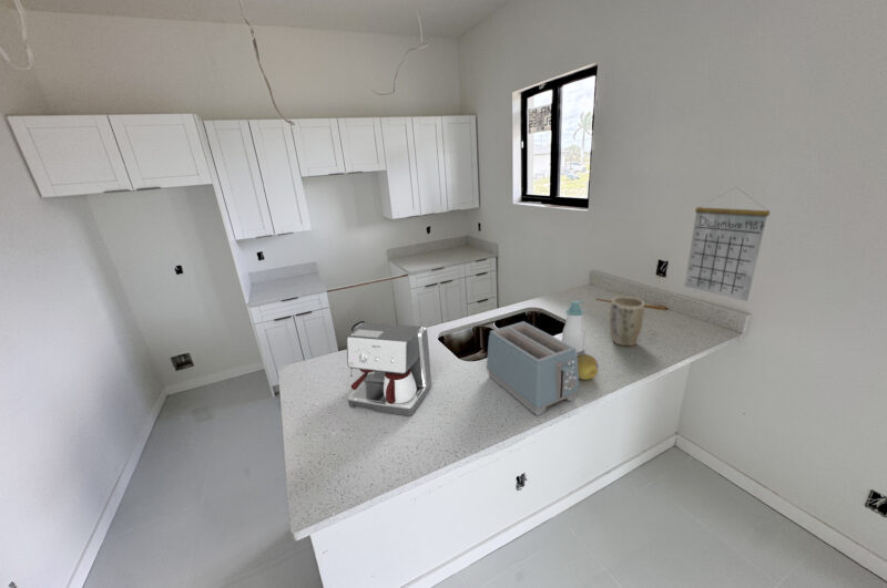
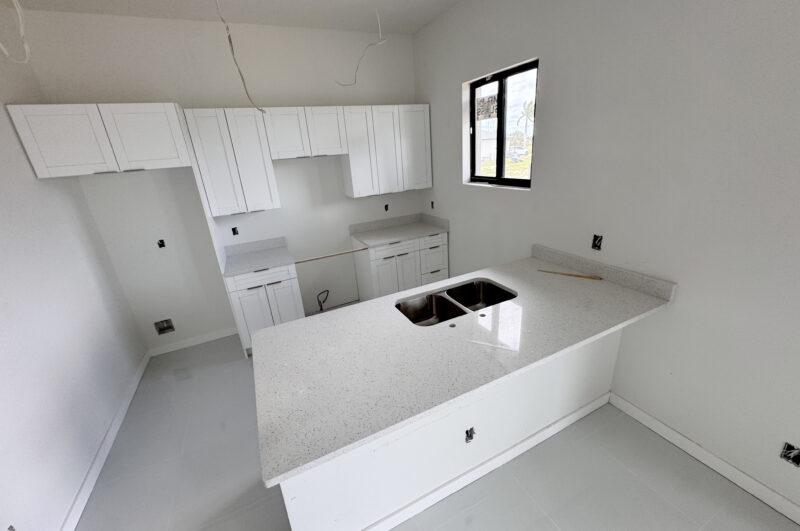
- calendar [683,186,771,302]
- toaster [486,320,580,416]
- coffee maker [346,321,434,416]
- fruit [578,353,599,381]
- soap bottle [561,299,585,354]
- plant pot [609,296,645,347]
